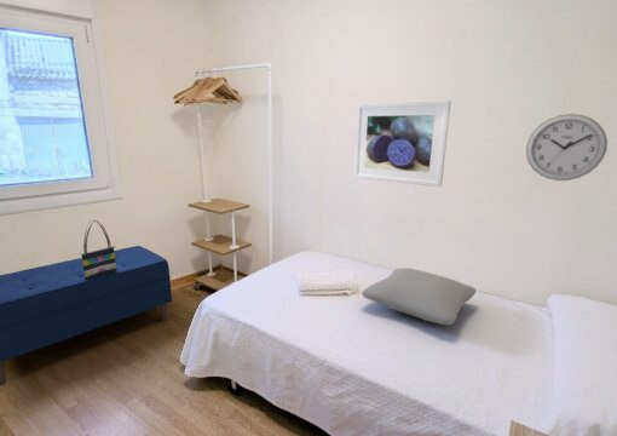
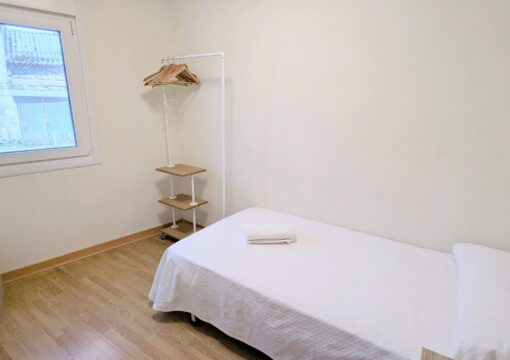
- cushion [361,266,477,327]
- tote bag [80,218,116,280]
- bench [0,245,173,386]
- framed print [353,99,452,188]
- wall clock [525,113,609,182]
